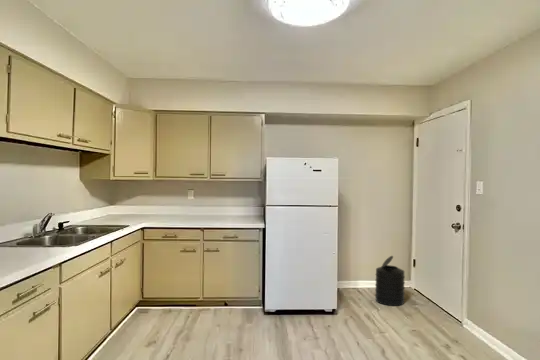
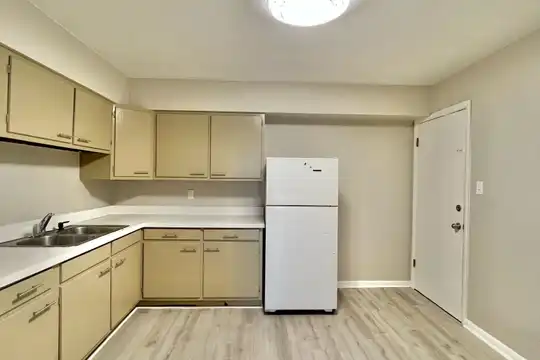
- trash can [374,255,406,307]
